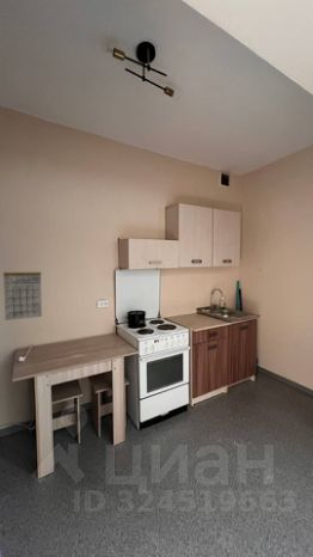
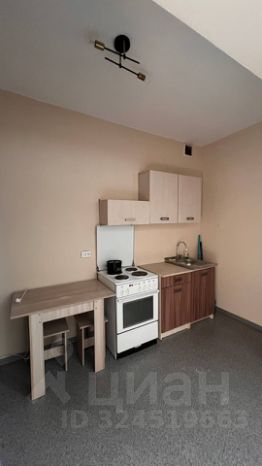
- calendar [2,268,43,322]
